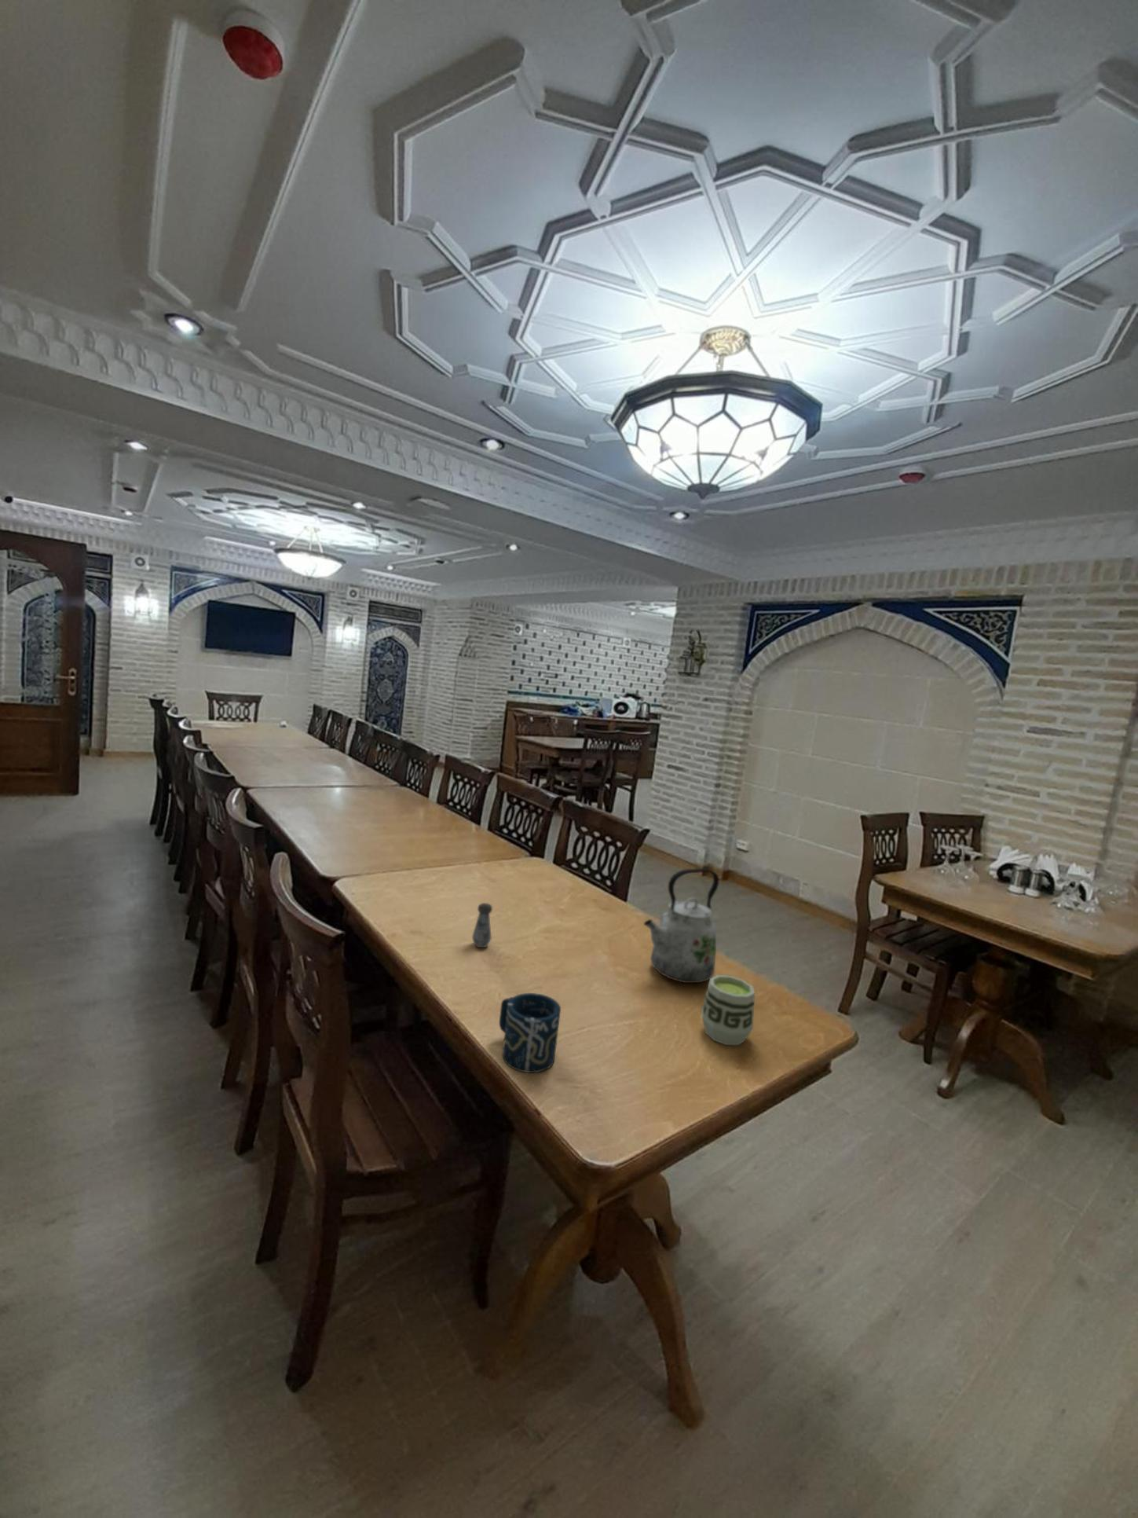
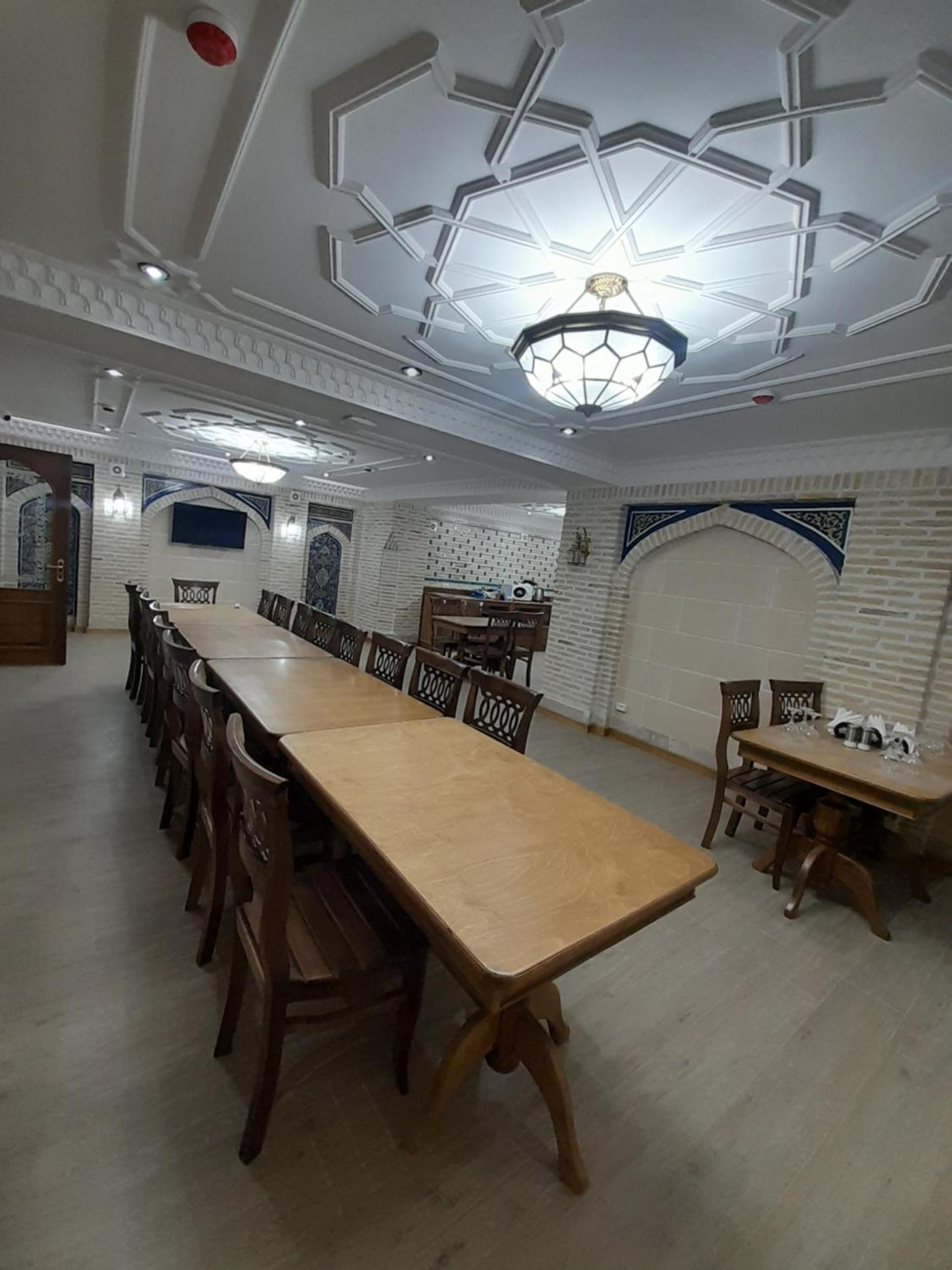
- cup [498,992,562,1073]
- salt shaker [471,902,494,948]
- kettle [643,868,720,984]
- cup [700,974,755,1046]
